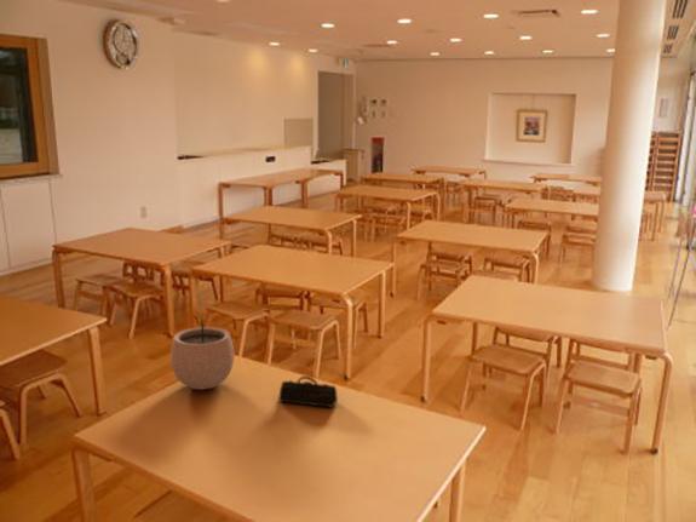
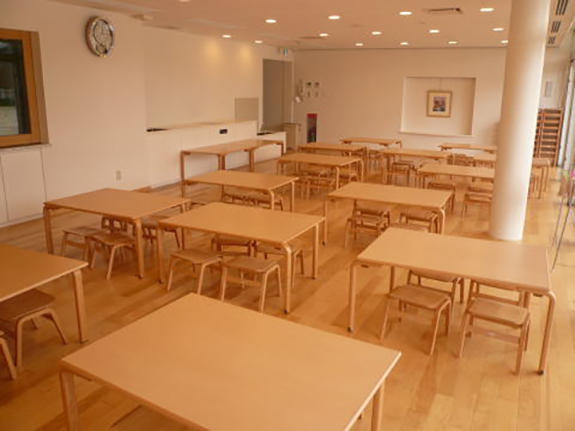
- pencil case [277,375,339,408]
- plant pot [169,315,235,391]
